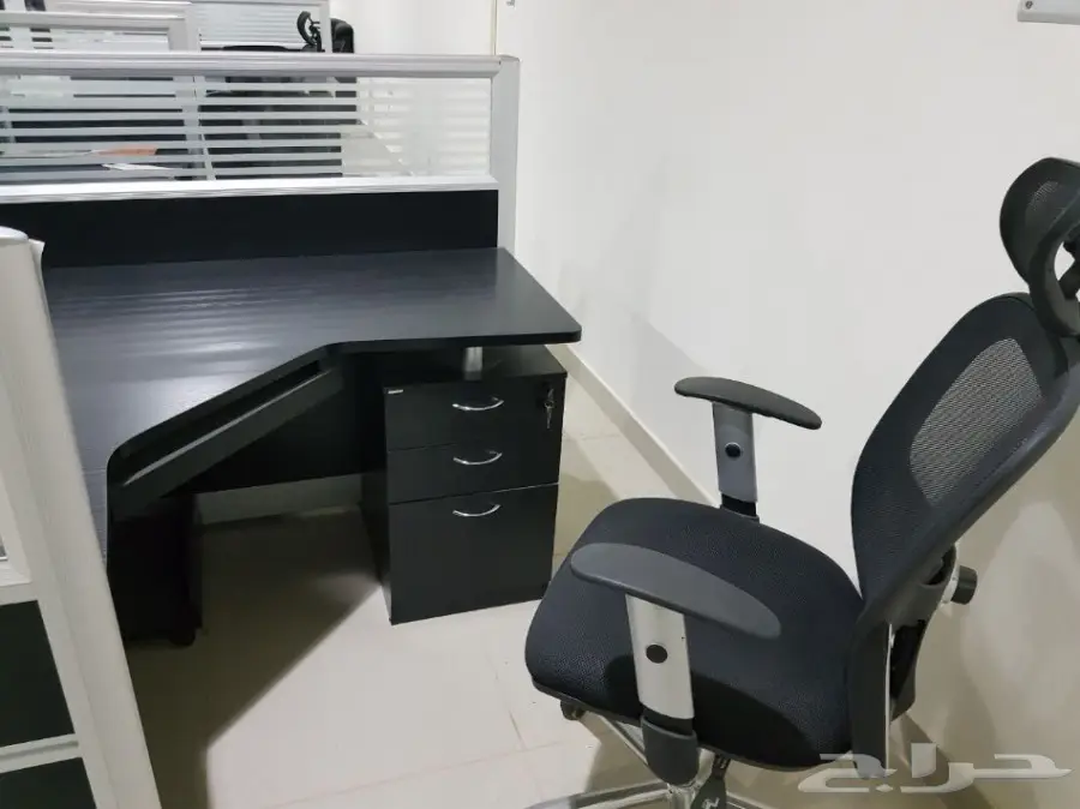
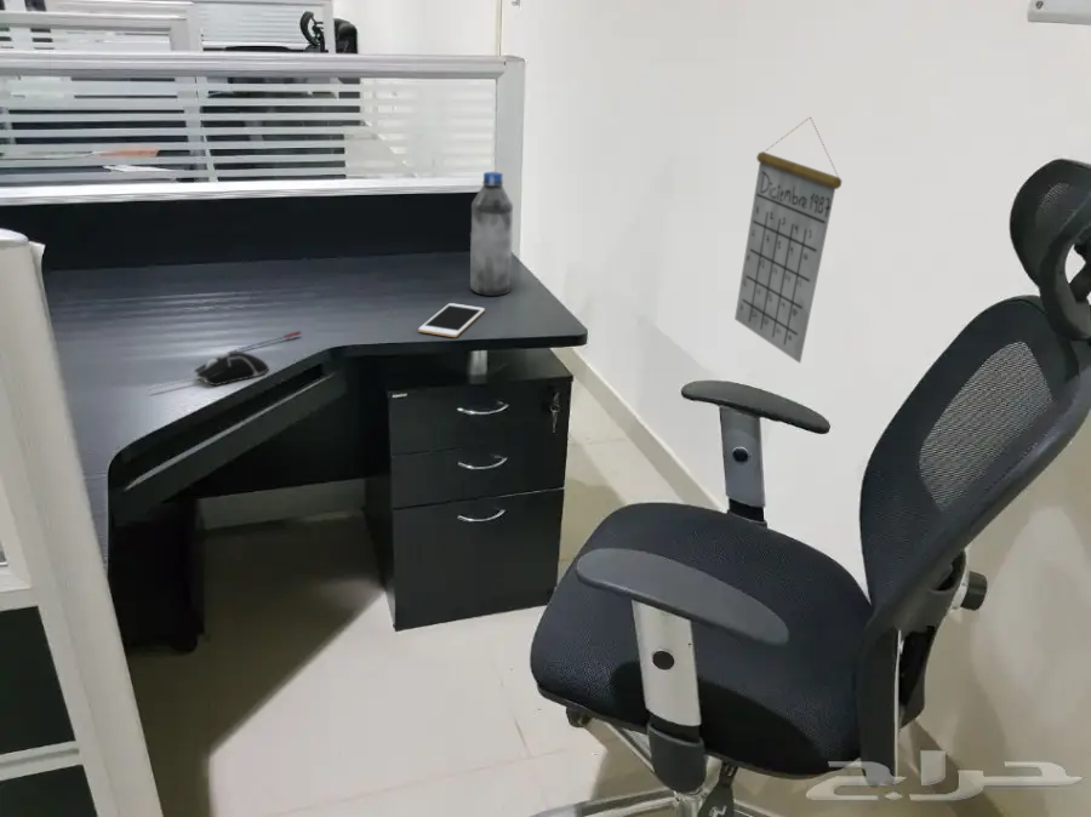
+ pen [225,330,302,354]
+ calendar [733,115,842,365]
+ cell phone [417,302,486,338]
+ computer mouse [147,350,270,390]
+ water bottle [469,171,514,297]
